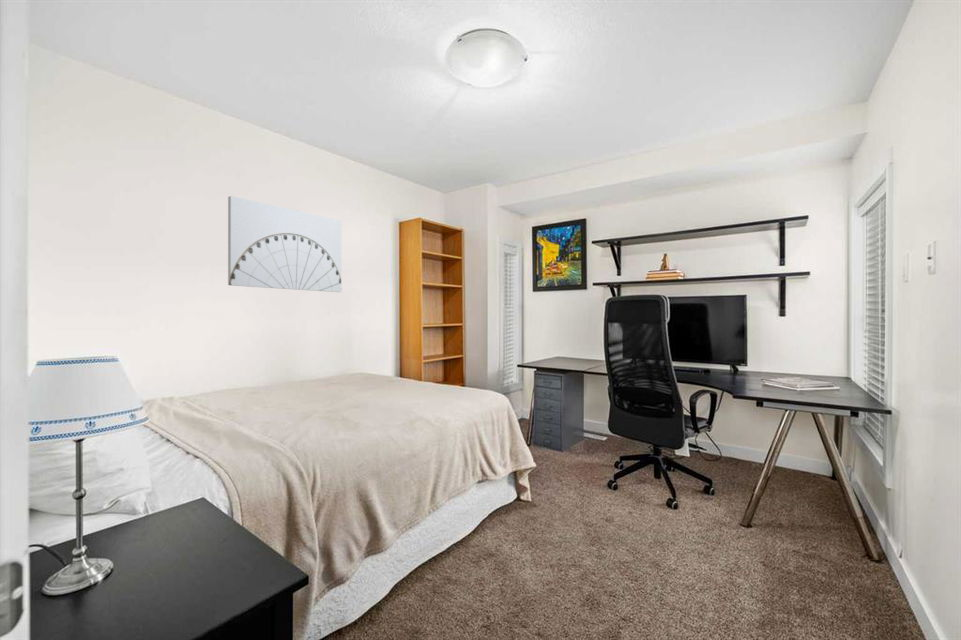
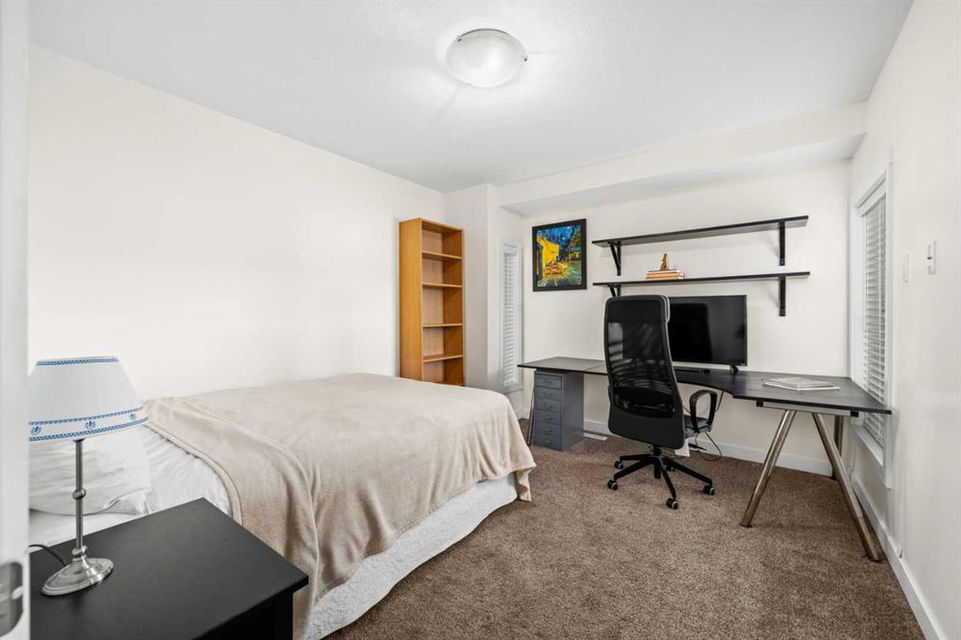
- wall art [227,195,342,293]
